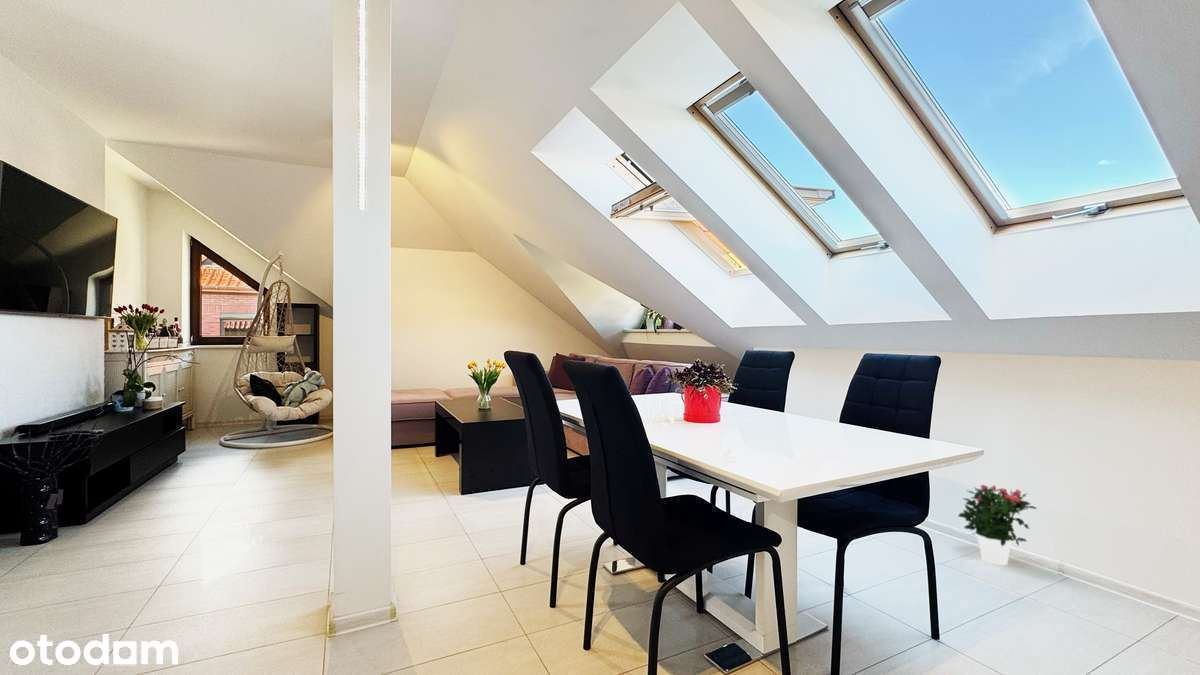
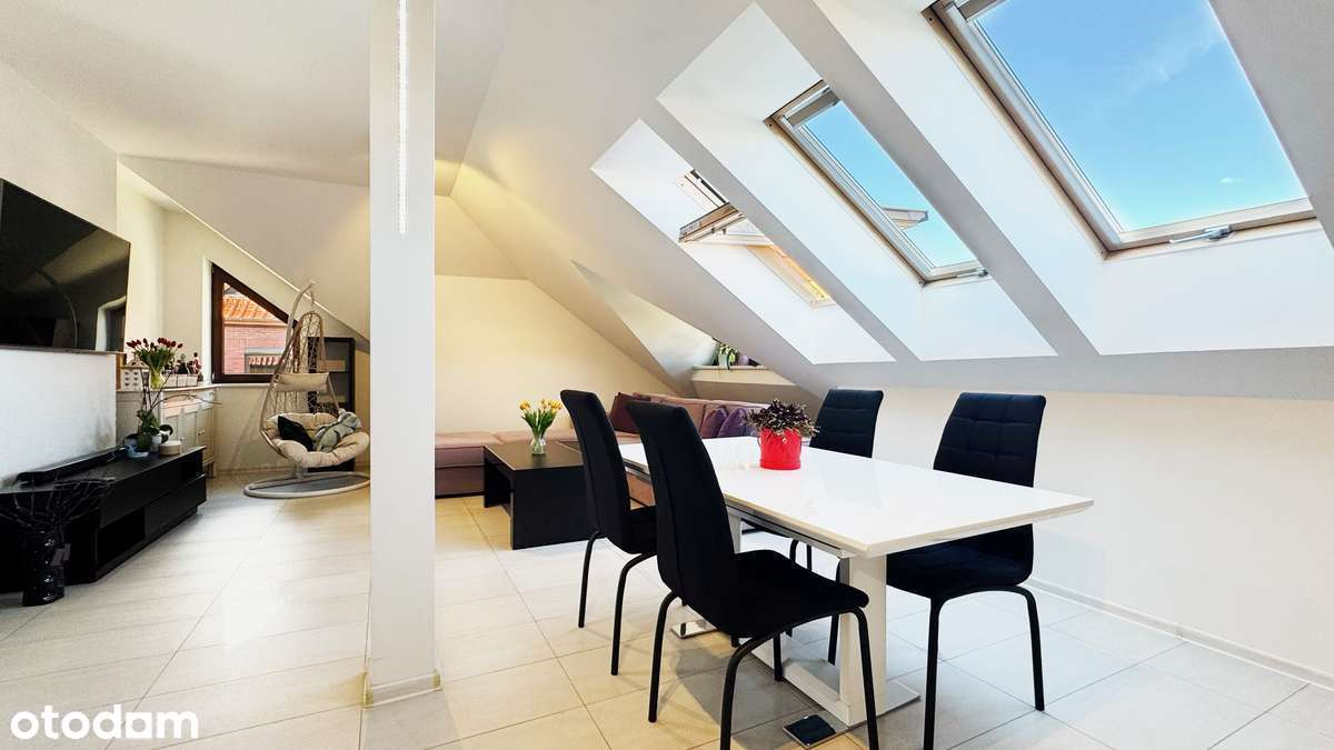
- potted flower [957,484,1038,566]
